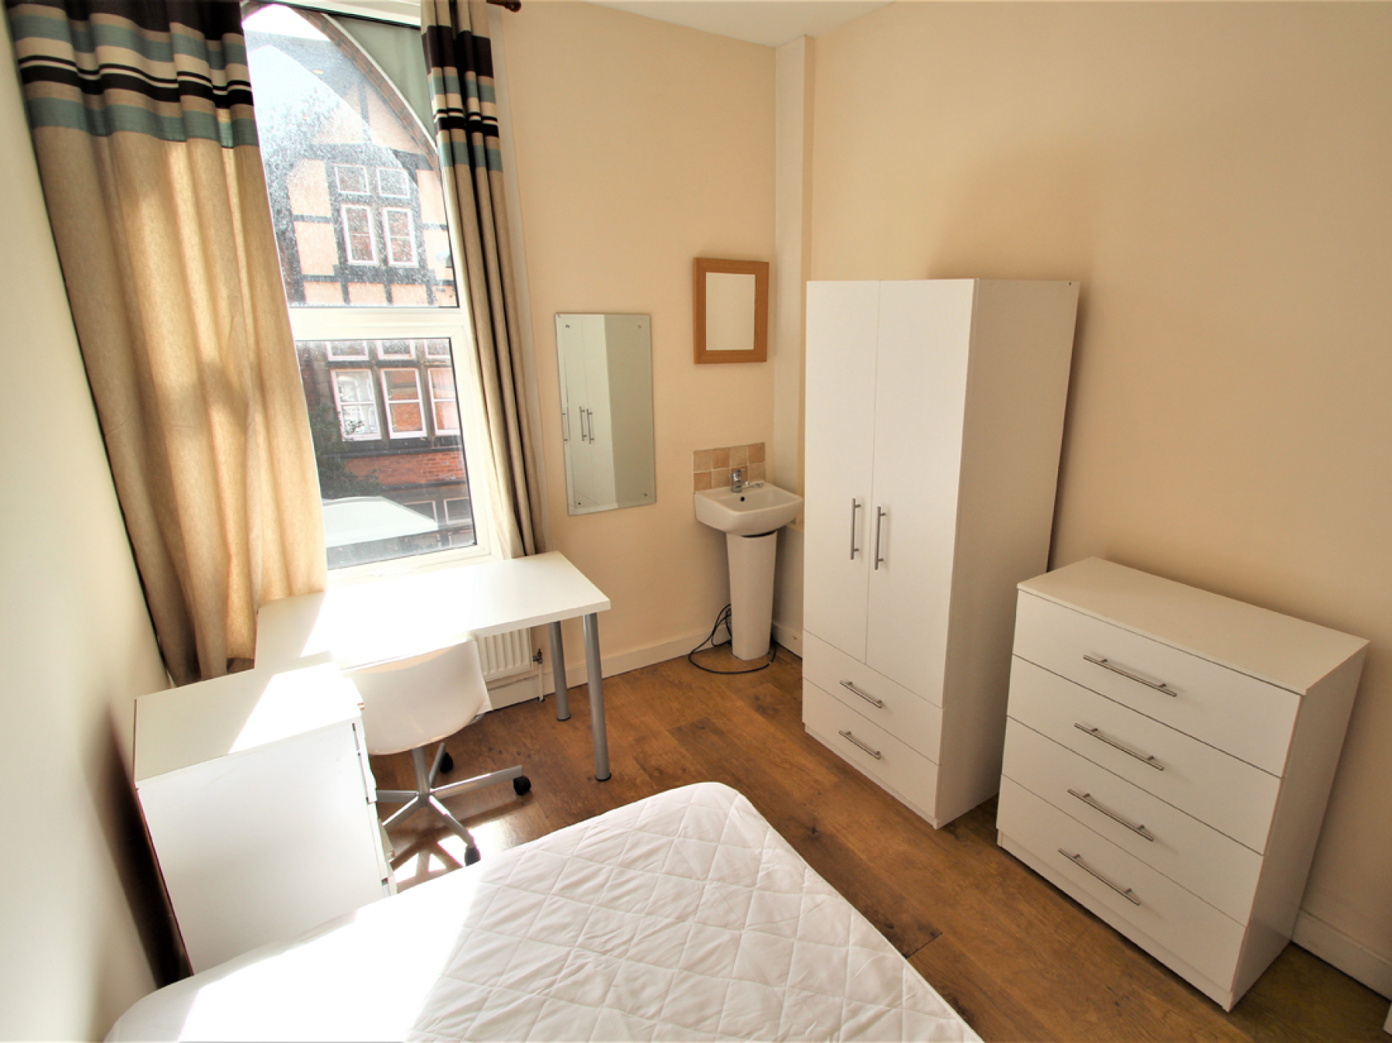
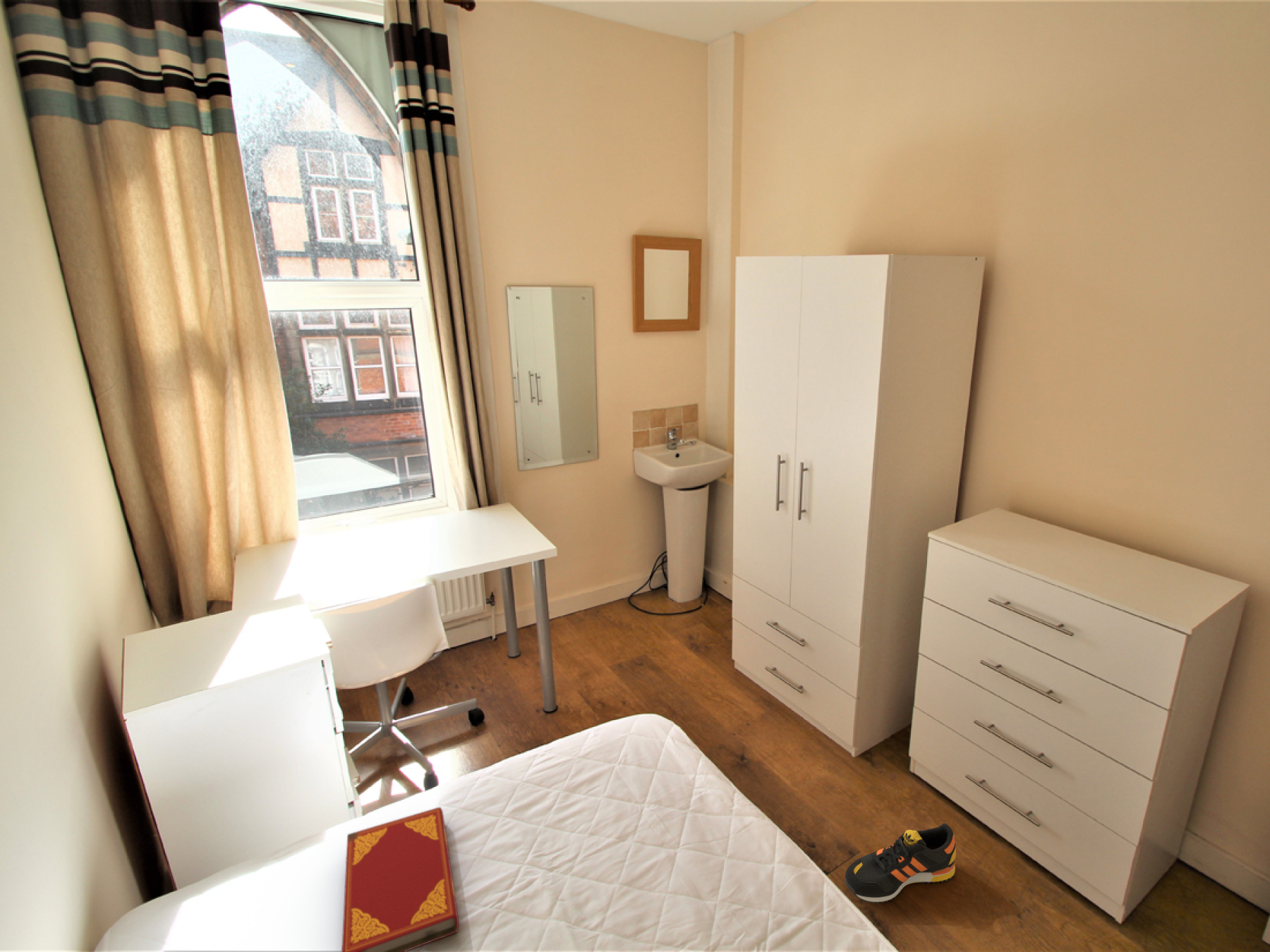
+ hardback book [341,807,460,952]
+ shoe [844,822,957,904]
